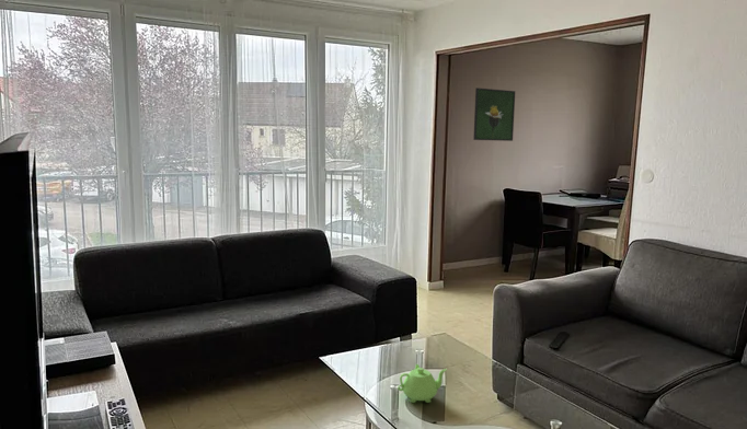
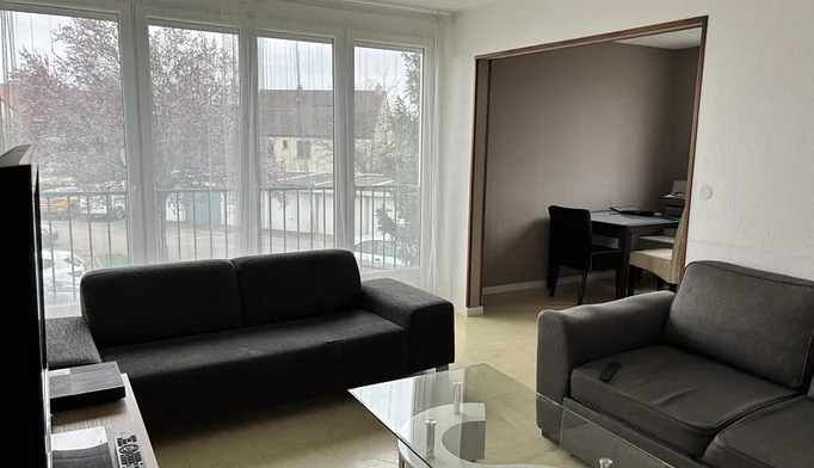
- teapot [397,363,448,404]
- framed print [472,86,516,142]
